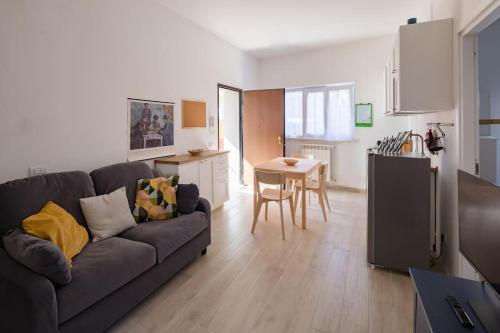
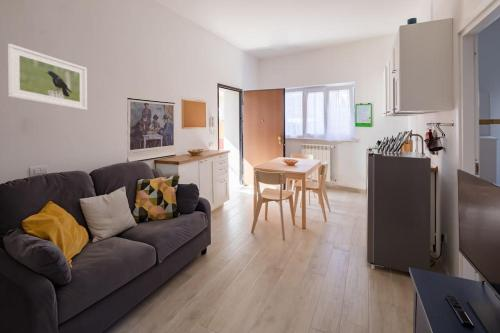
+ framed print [7,43,88,111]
